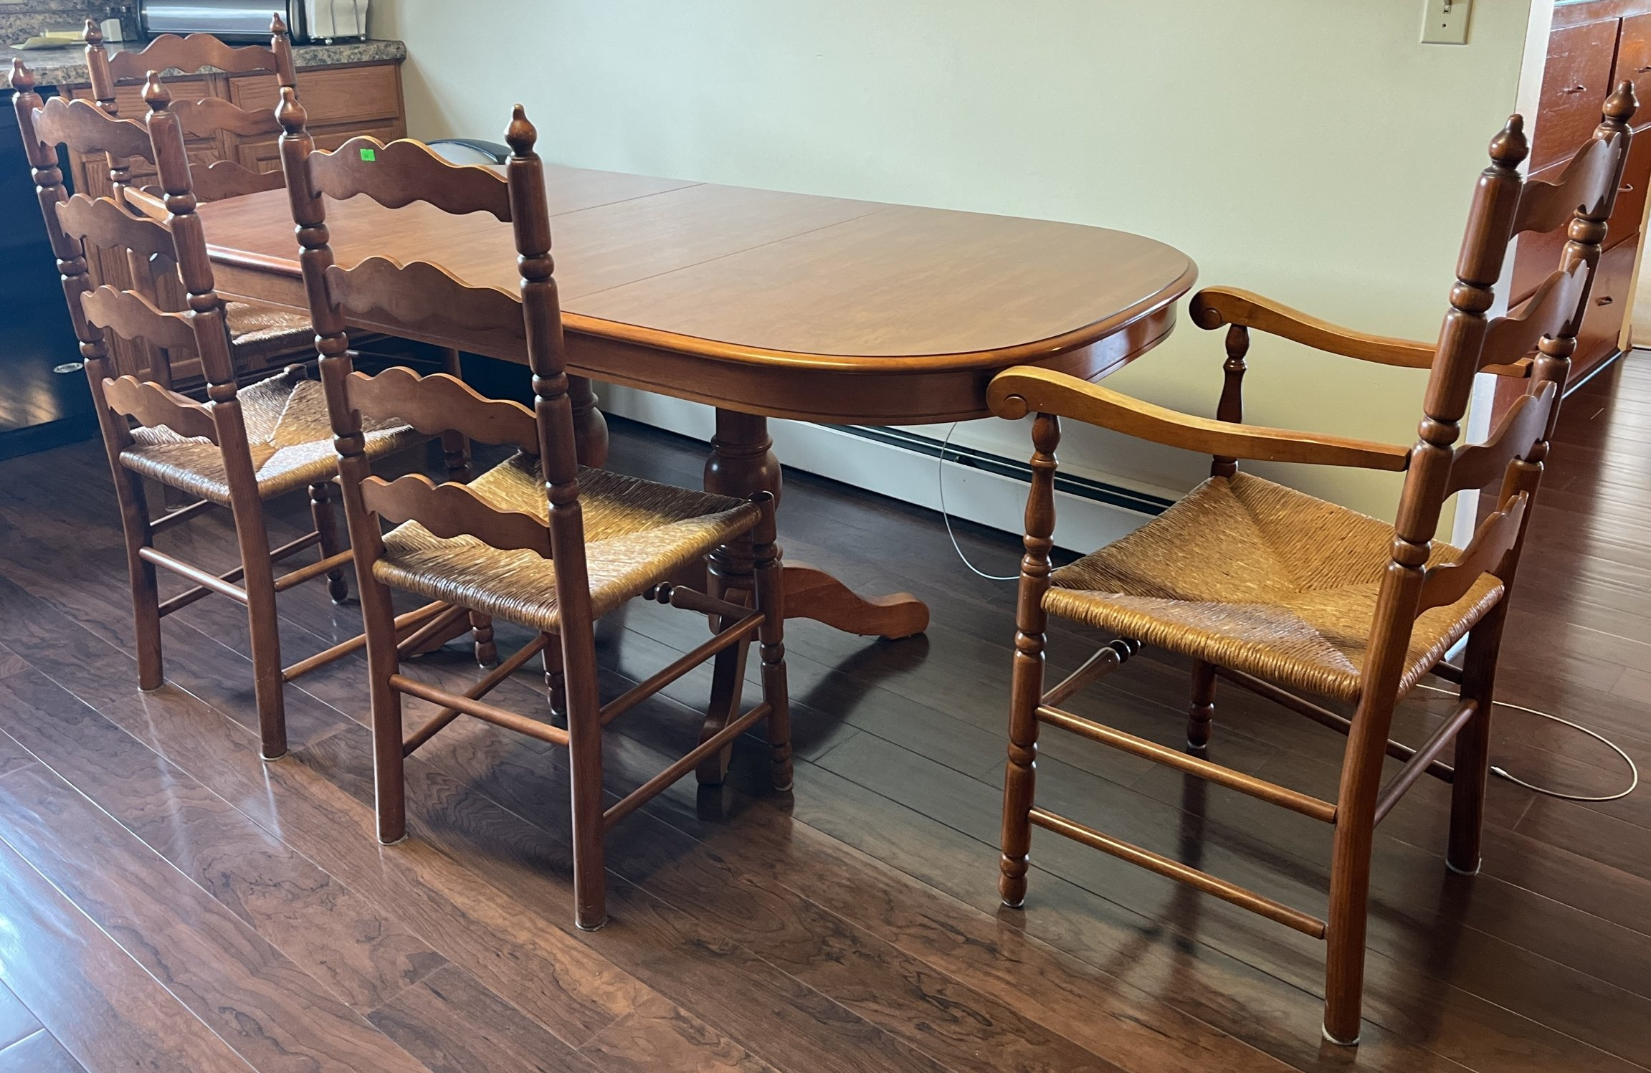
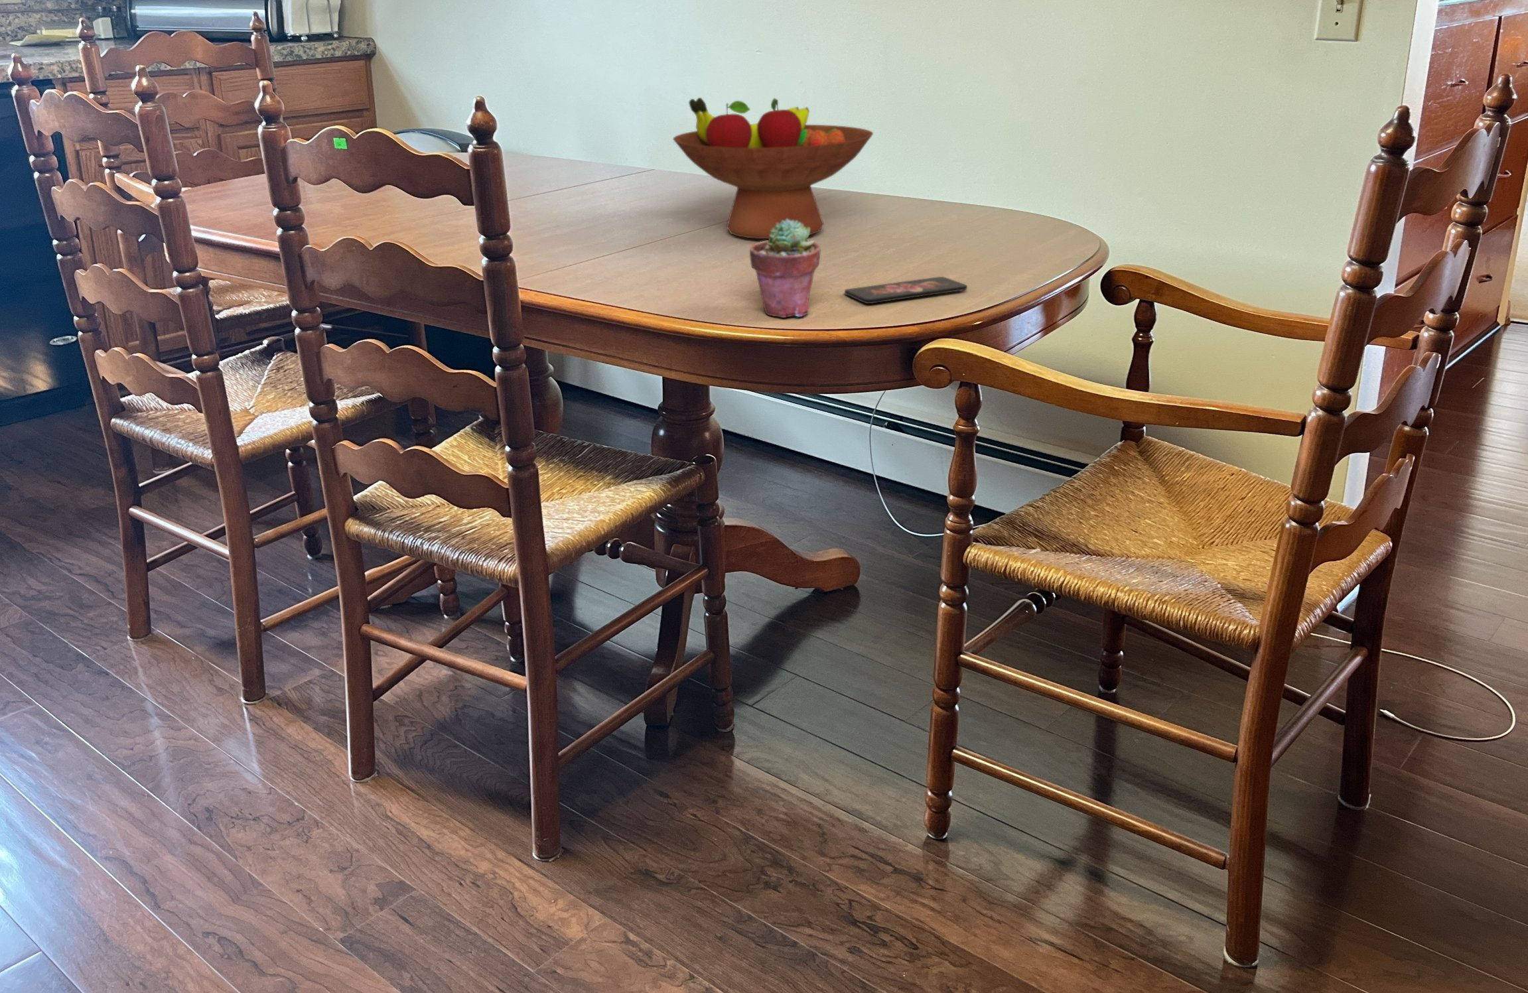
+ potted succulent [750,219,822,318]
+ smartphone [844,276,968,304]
+ fruit bowl [672,97,874,239]
